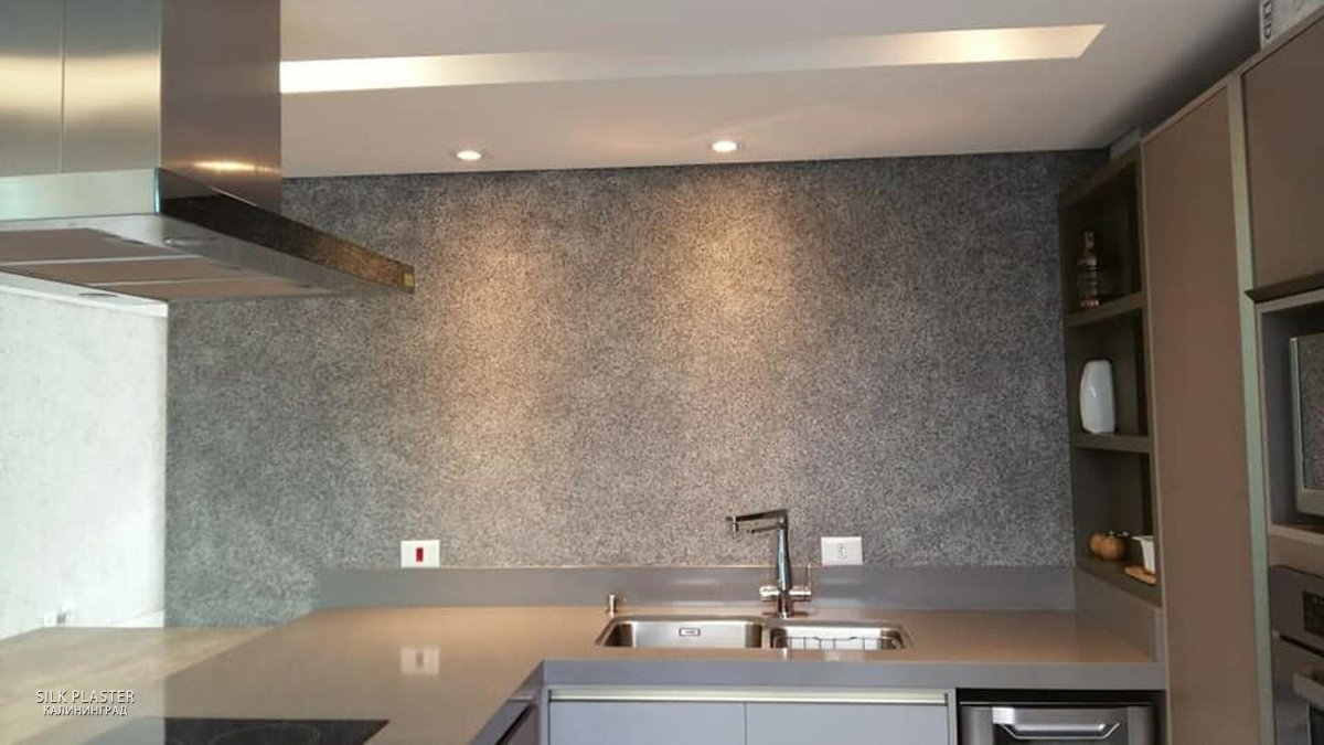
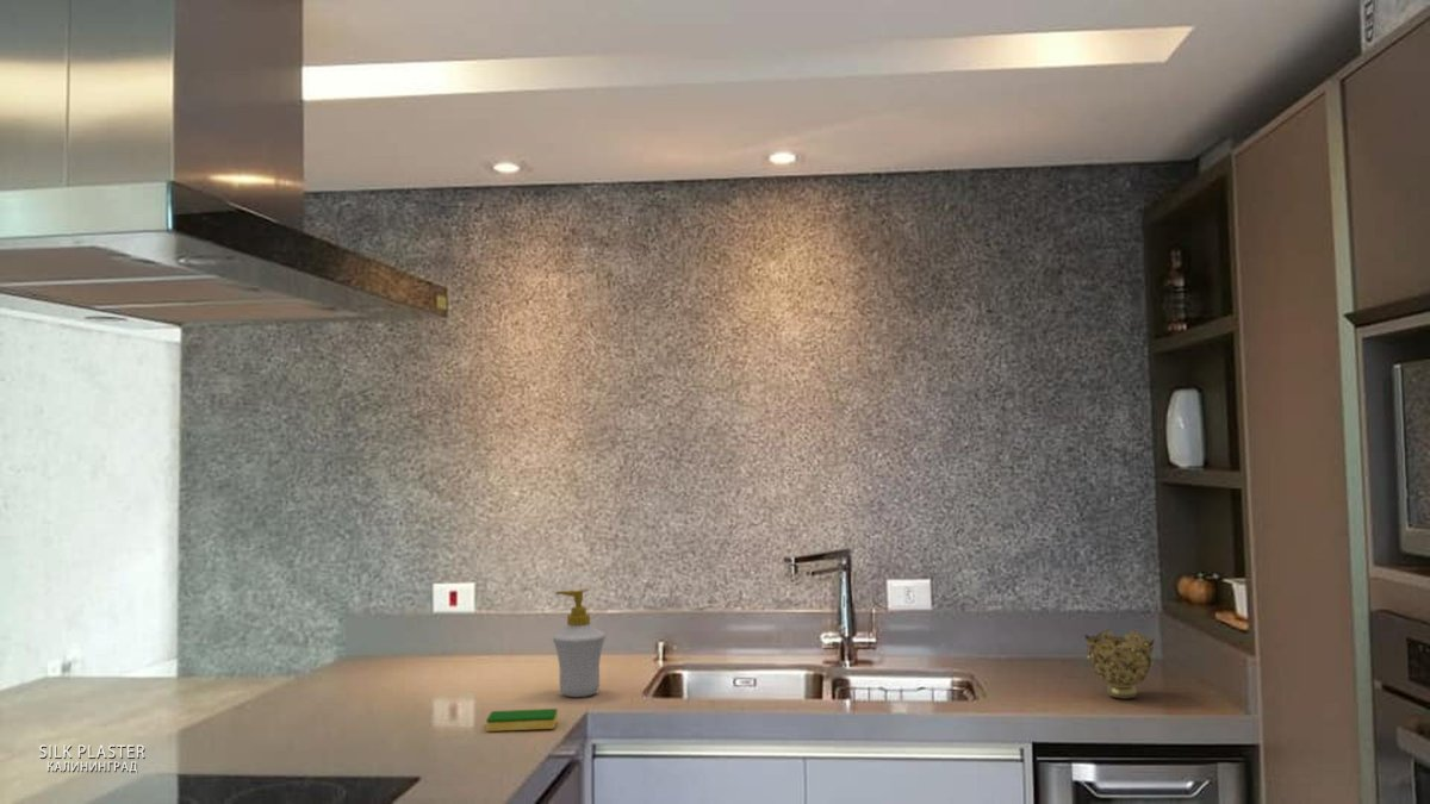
+ decorative bowl [1083,629,1156,700]
+ soap bottle [552,587,607,698]
+ dish sponge [485,708,559,733]
